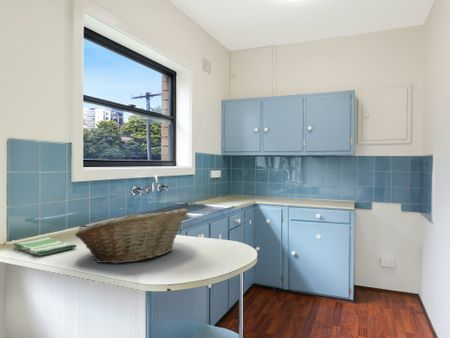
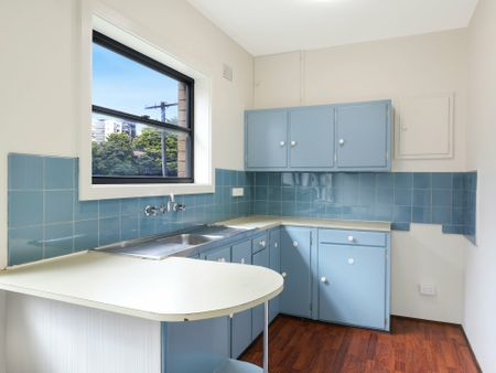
- fruit basket [74,207,189,264]
- dish towel [12,236,78,256]
